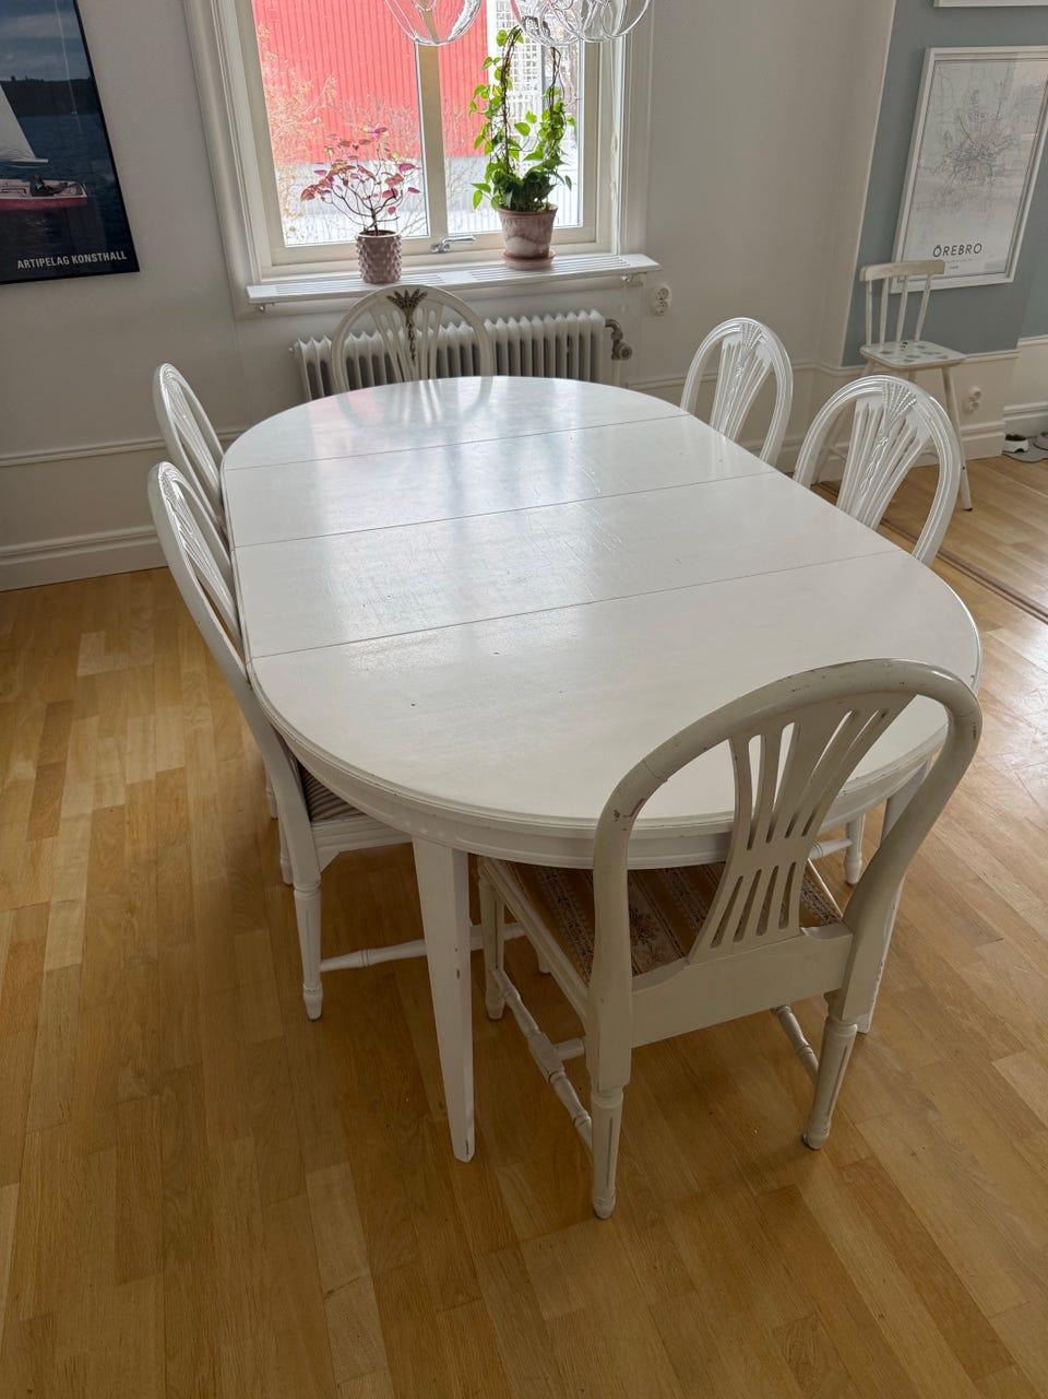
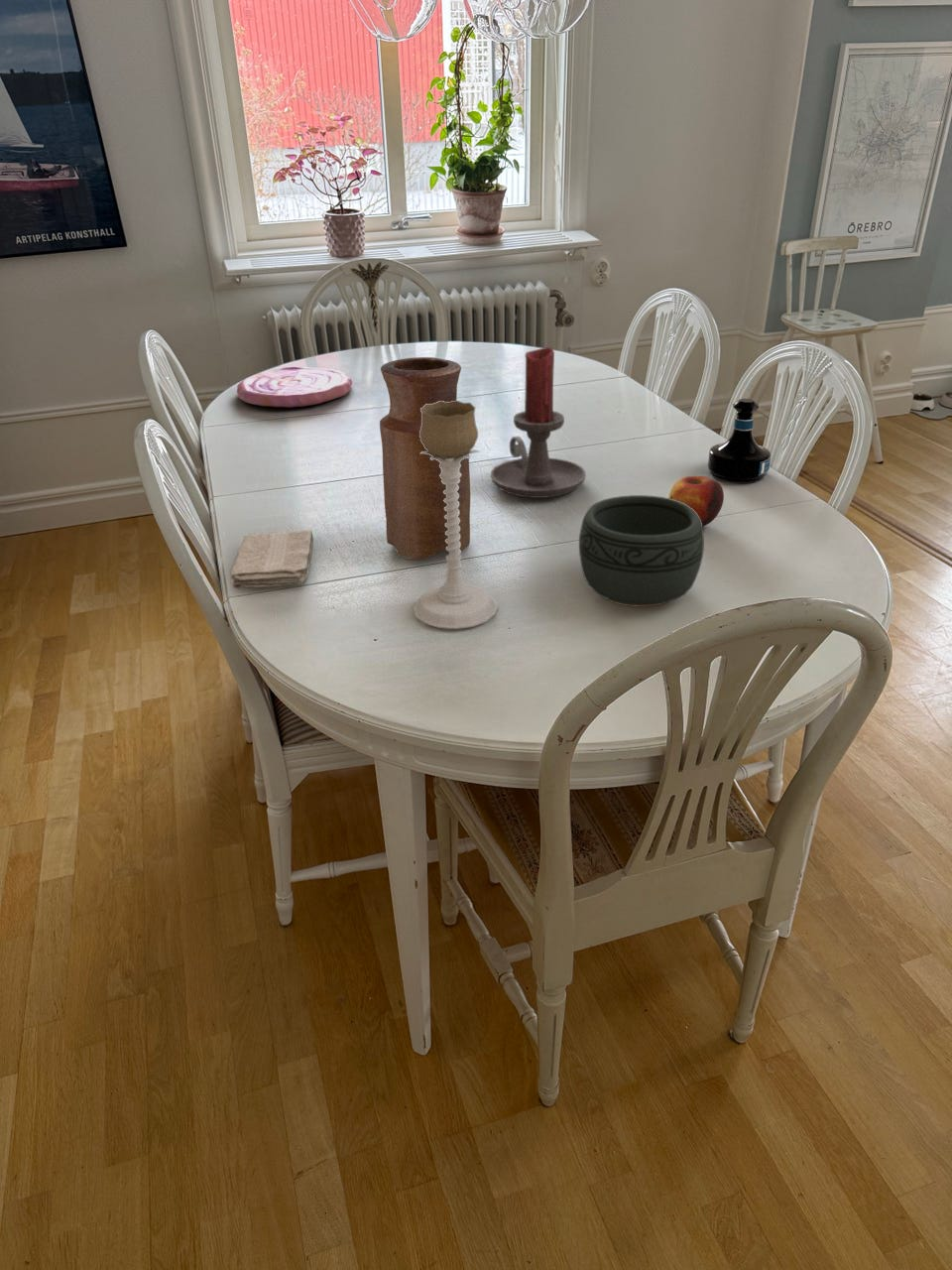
+ washcloth [229,529,314,589]
+ plate [236,366,353,408]
+ tequila bottle [707,398,772,483]
+ apple [667,475,725,527]
+ vase [379,356,471,561]
+ bowl [578,494,705,608]
+ candle holder [413,399,499,630]
+ candle holder [490,346,587,499]
